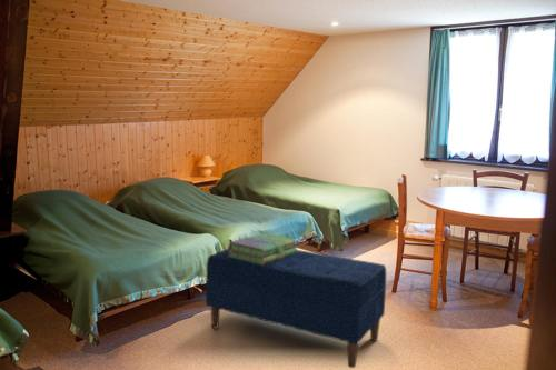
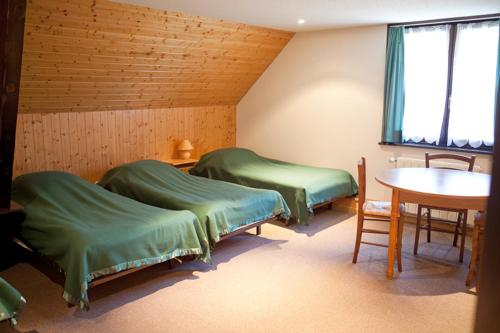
- bench [205,247,387,369]
- stack of books [228,232,298,266]
